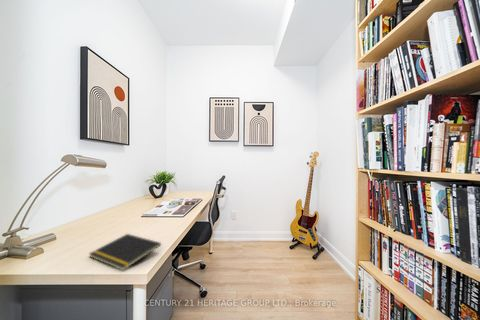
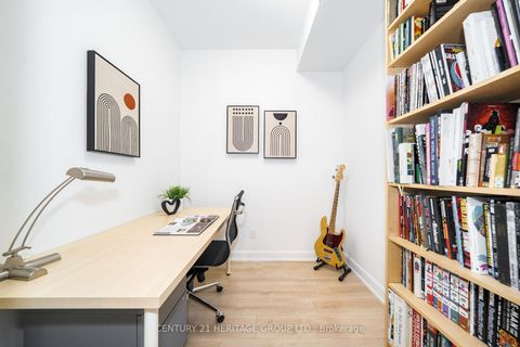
- notepad [88,233,162,271]
